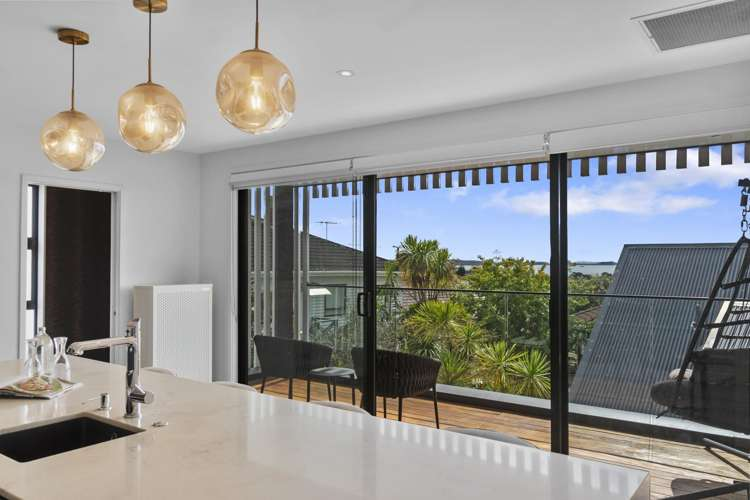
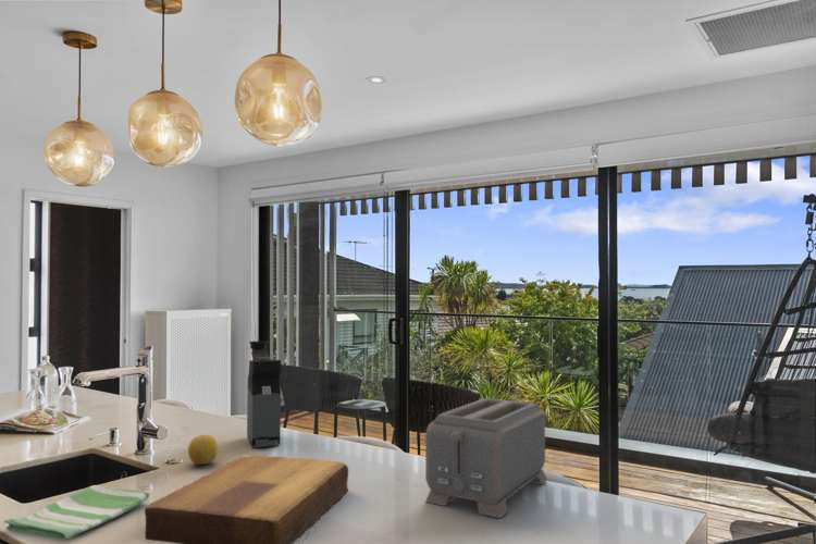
+ toaster [424,397,548,519]
+ fruit [187,434,219,466]
+ coffee maker [246,339,282,448]
+ cutting board [144,454,350,544]
+ dish towel [3,484,151,541]
